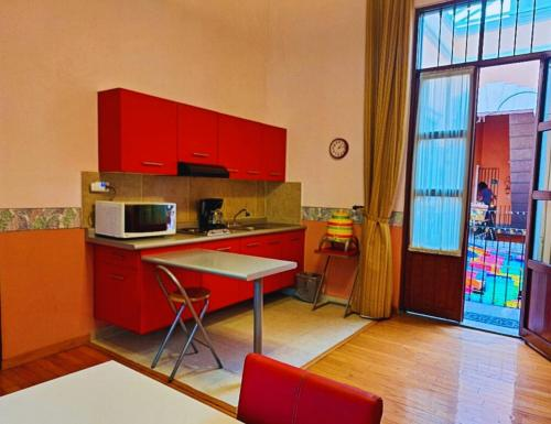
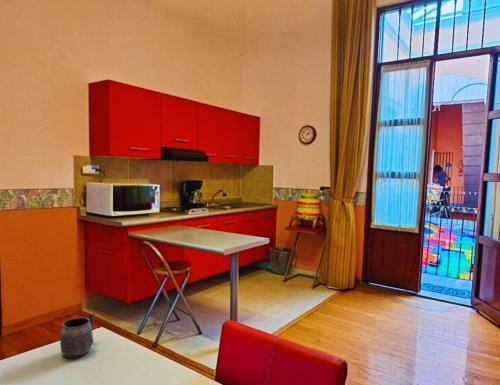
+ mug [59,312,96,360]
